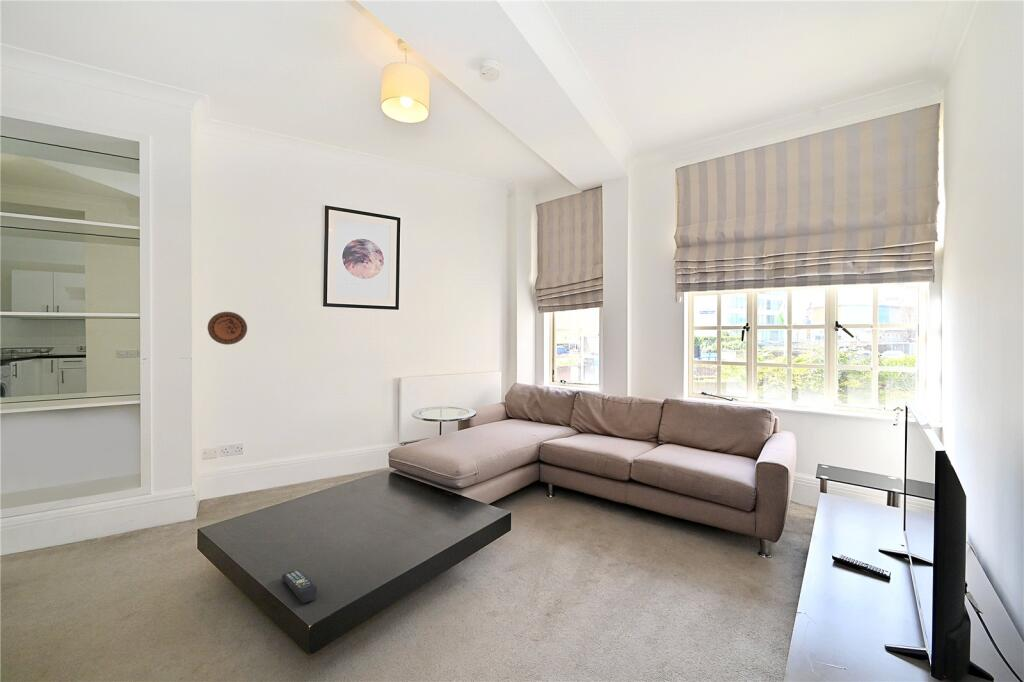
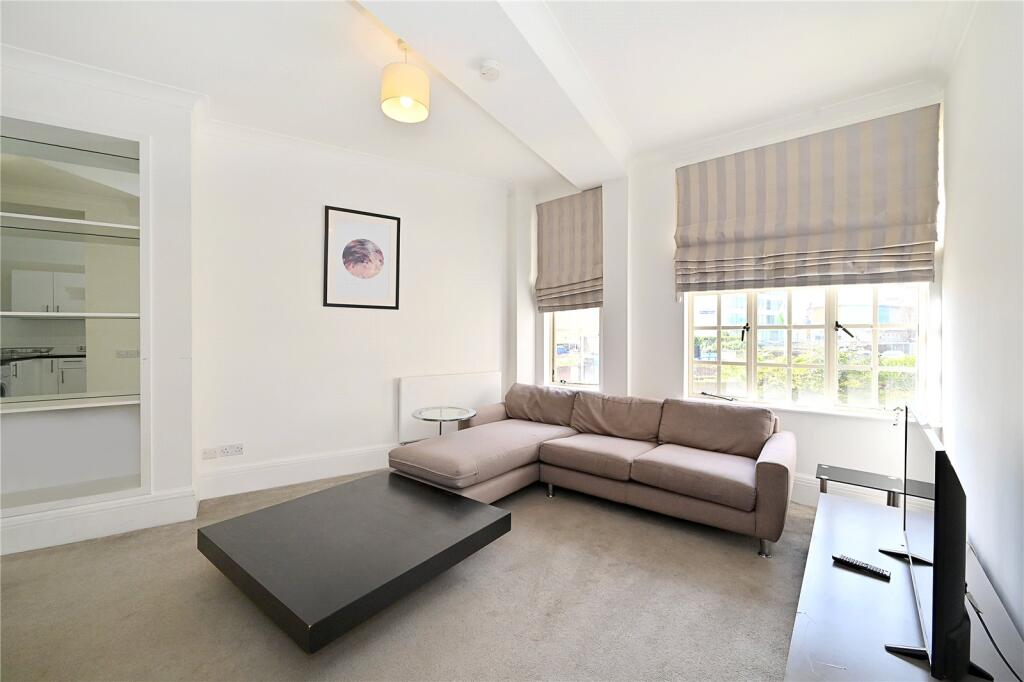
- decorative plate [207,311,248,346]
- remote control [281,569,318,605]
